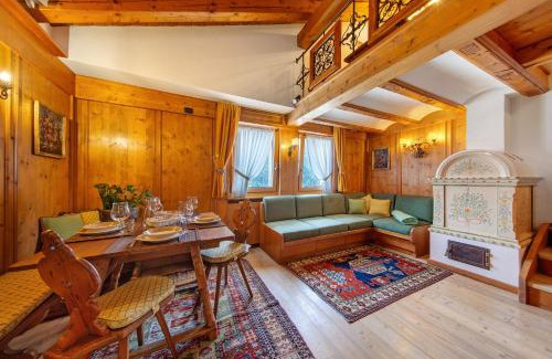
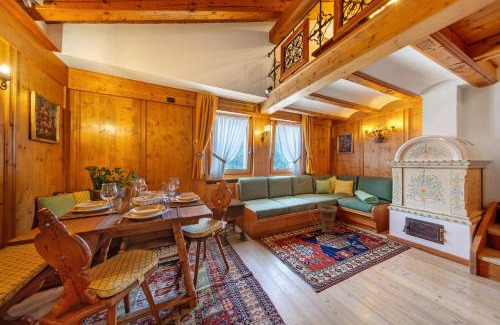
+ basket [308,201,338,234]
+ side table [220,198,249,246]
